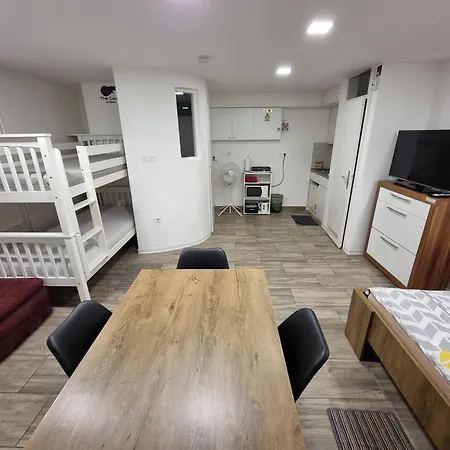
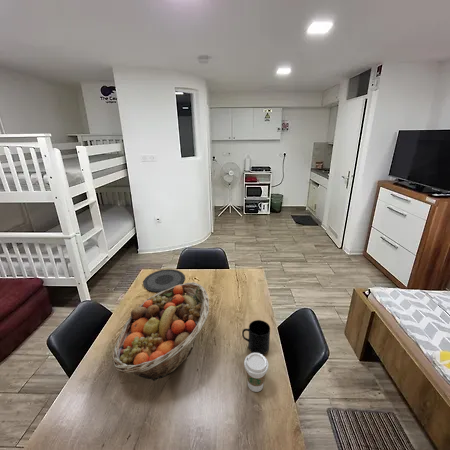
+ plate [142,268,186,293]
+ mug [241,319,271,355]
+ fruit basket [112,281,210,382]
+ coffee cup [243,352,269,393]
